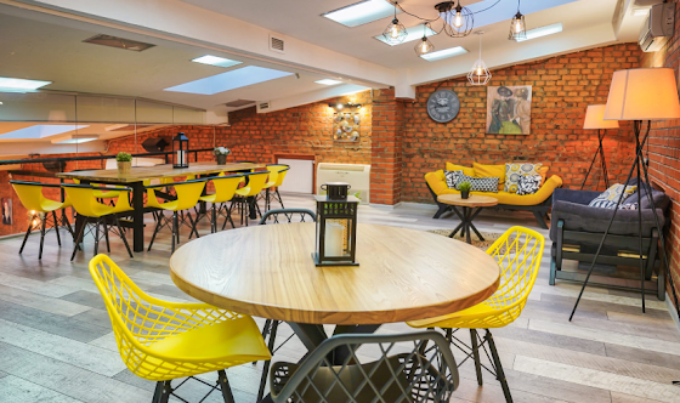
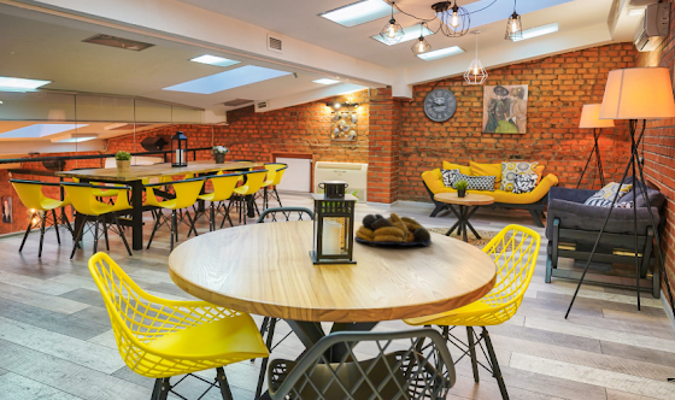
+ fruit bowl [353,211,433,247]
